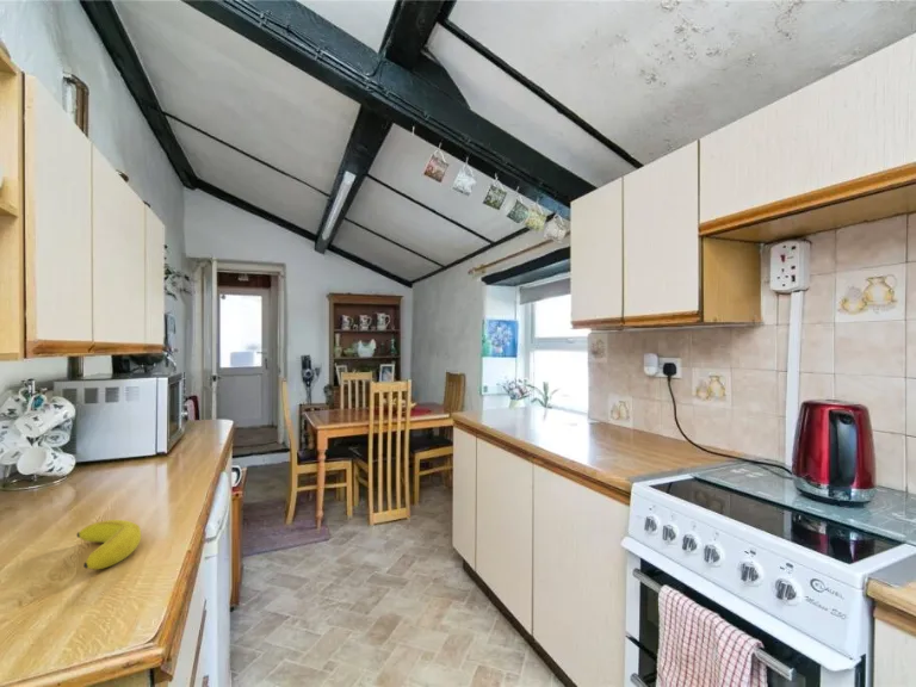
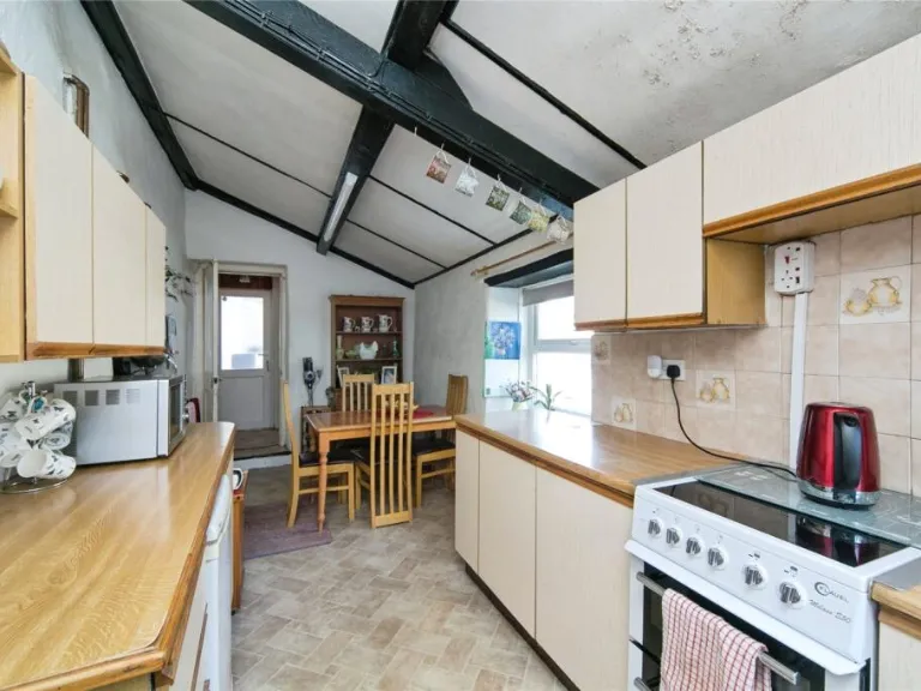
- fruit [76,519,142,570]
